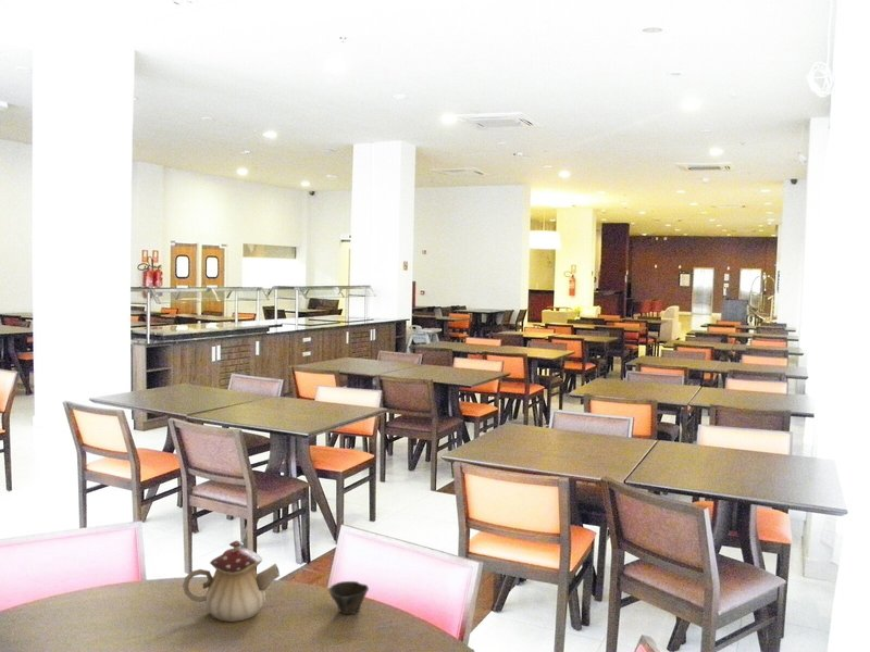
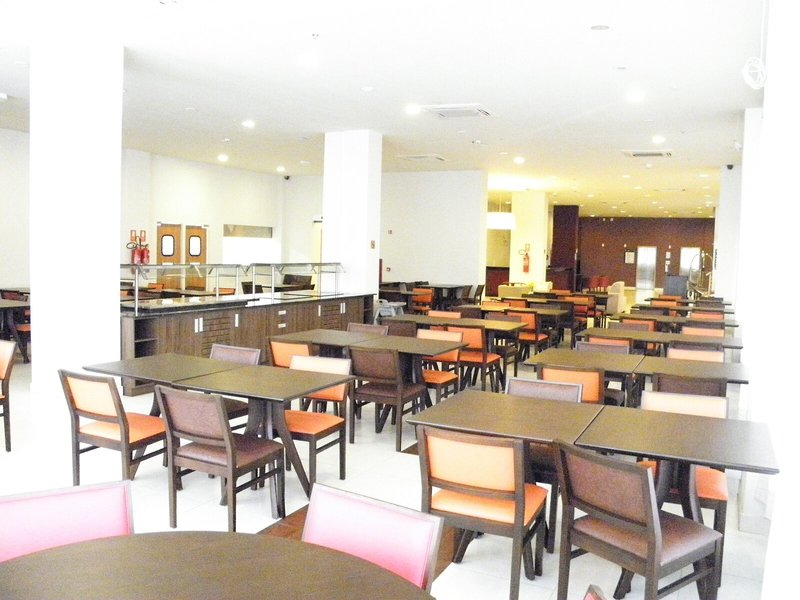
- cup [327,580,370,615]
- teapot [182,539,281,623]
